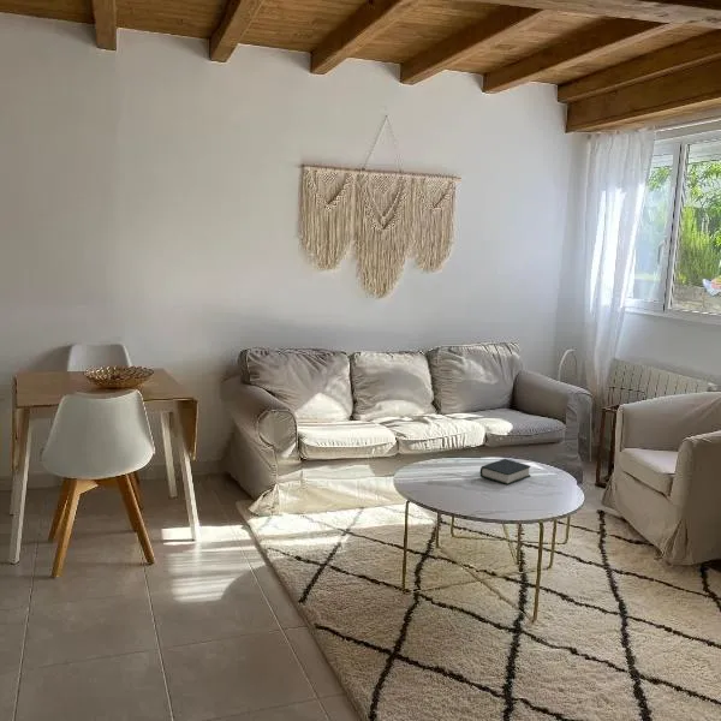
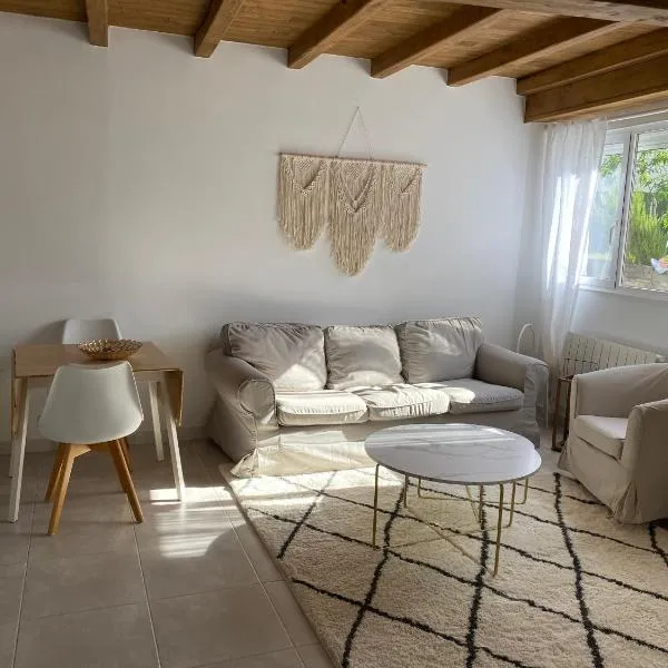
- book [479,458,531,485]
